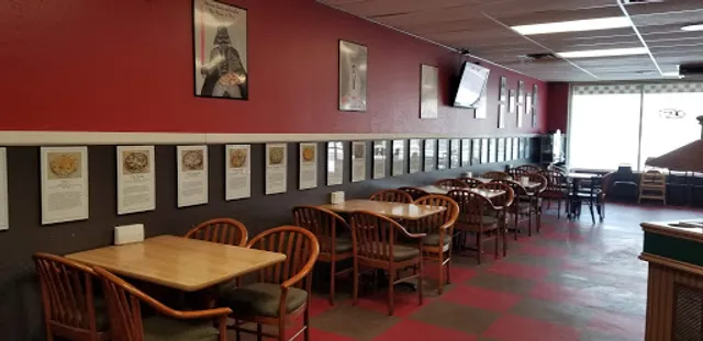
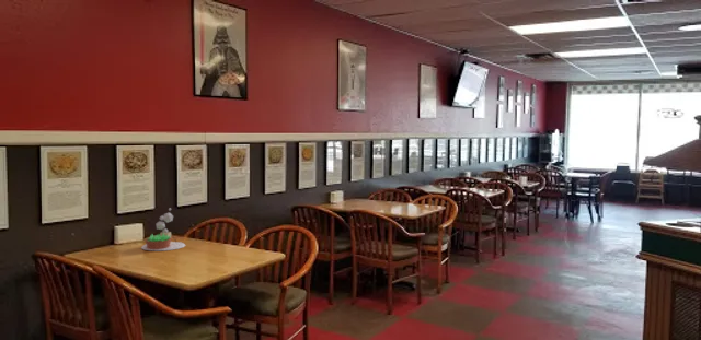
+ succulent plant [140,207,186,251]
